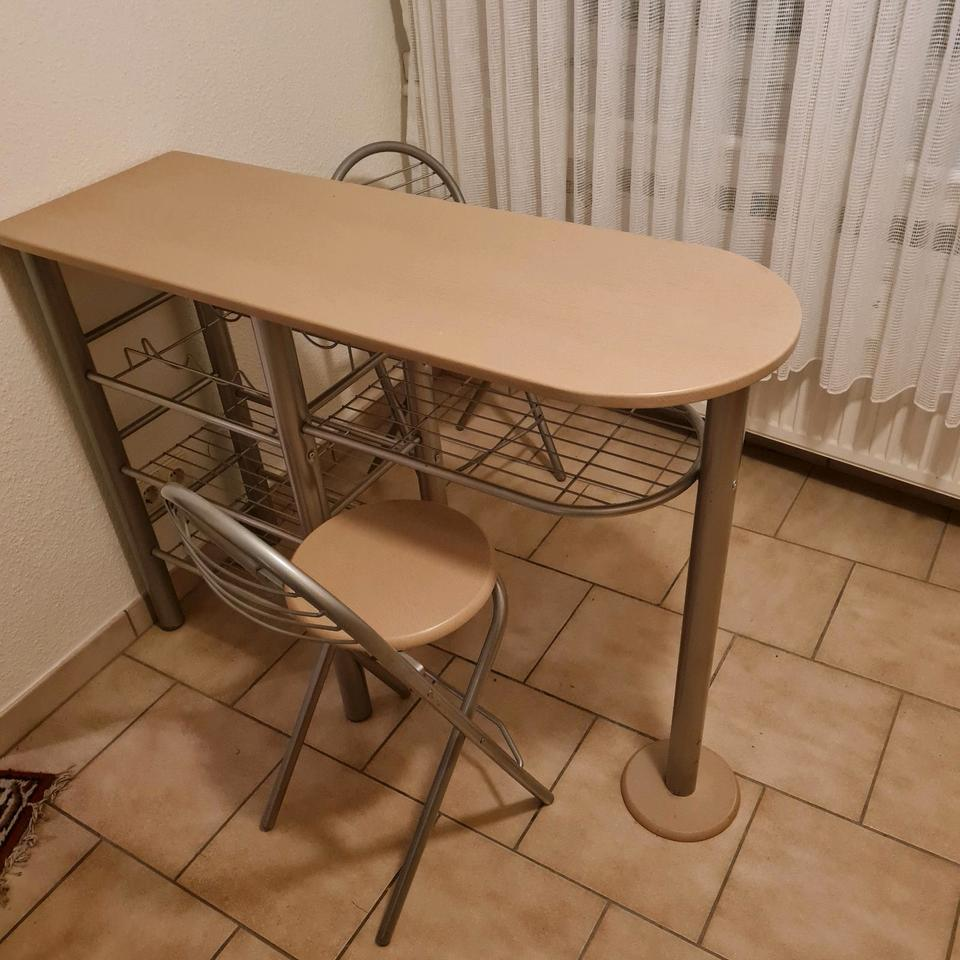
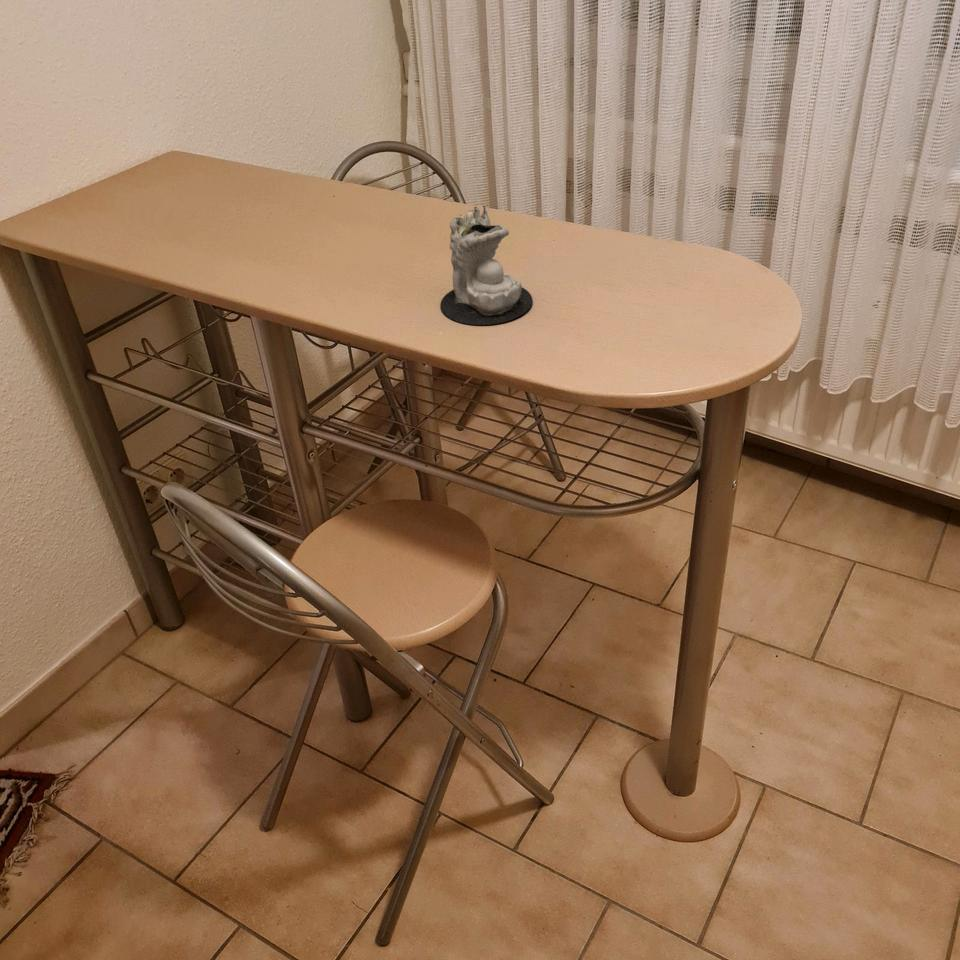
+ candle [439,205,533,326]
